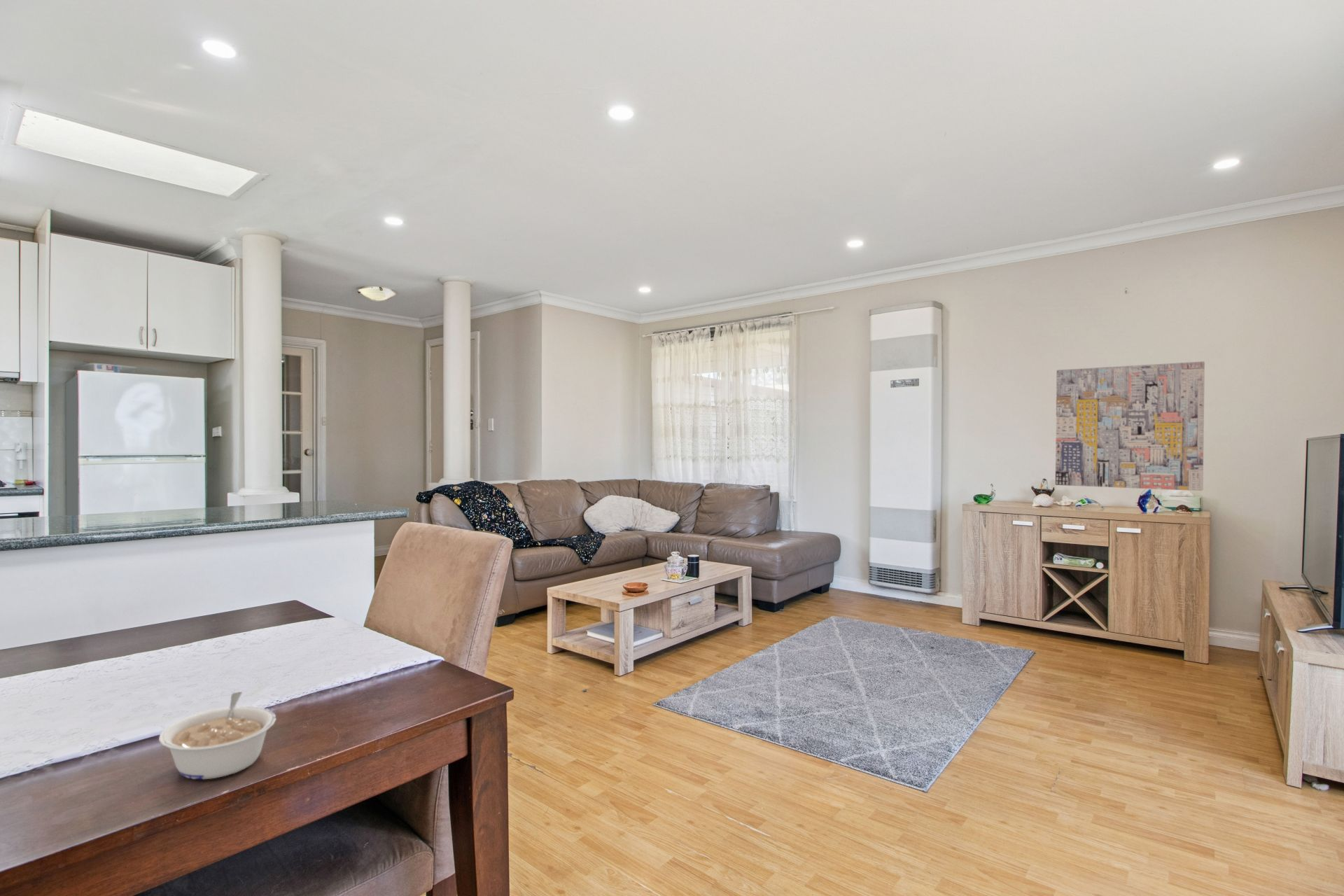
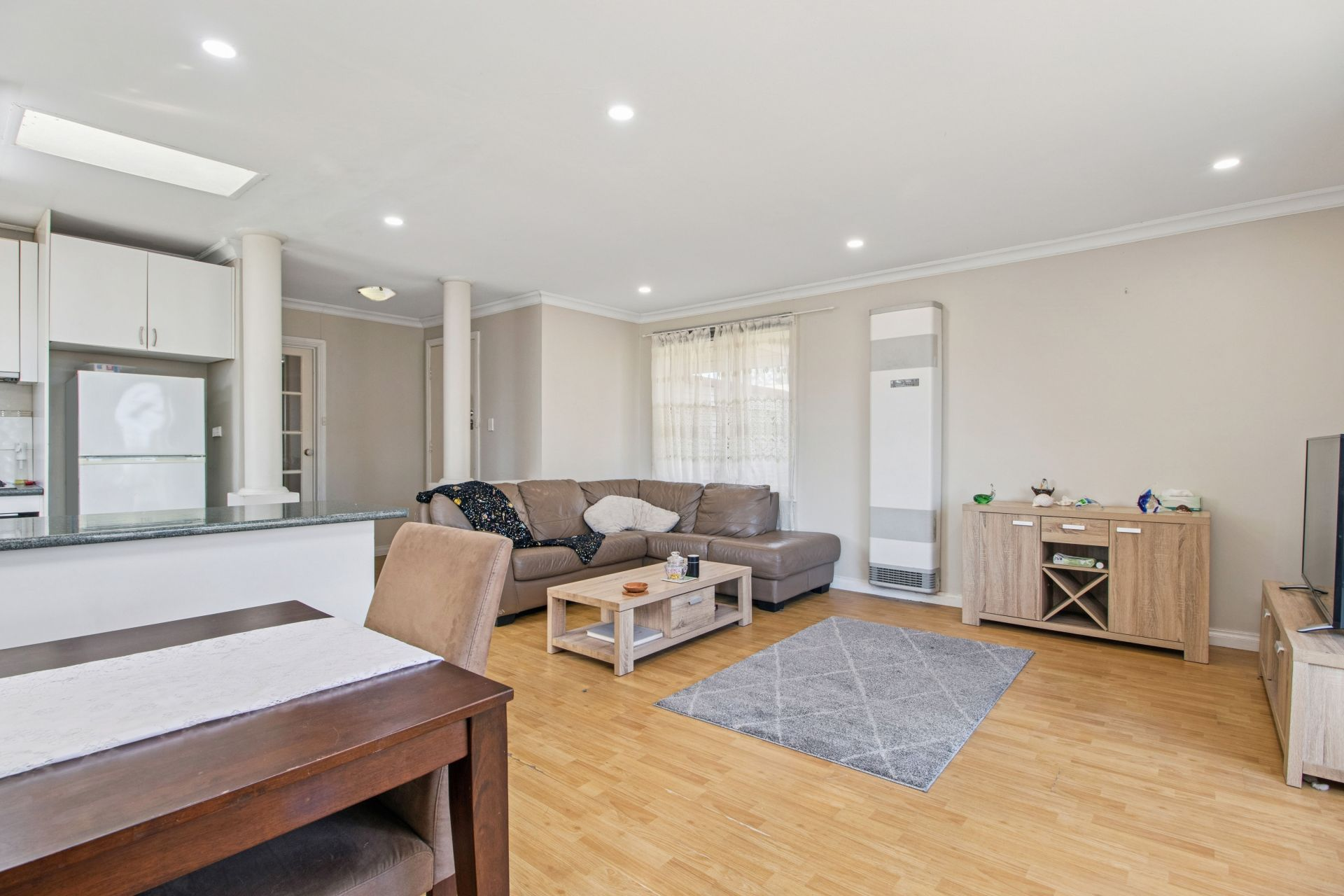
- wall art [1055,360,1205,491]
- legume [158,691,277,780]
